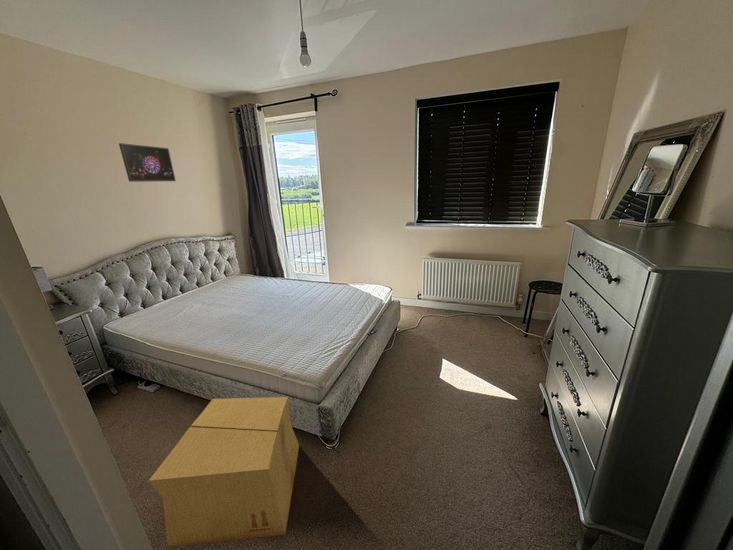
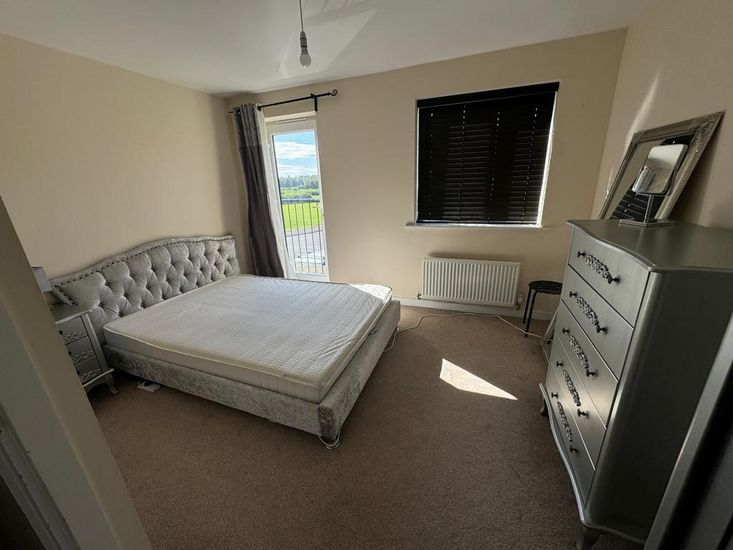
- cardboard box [148,396,300,547]
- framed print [118,142,177,183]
